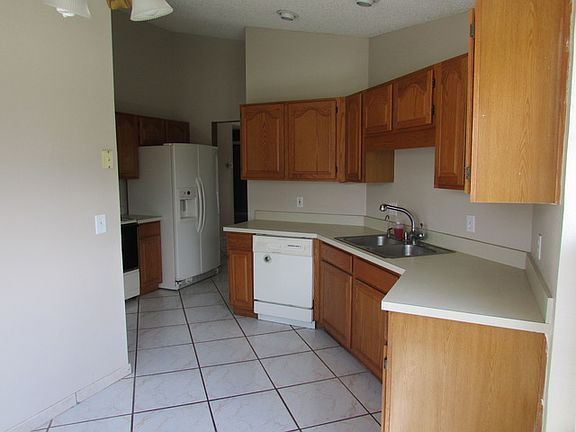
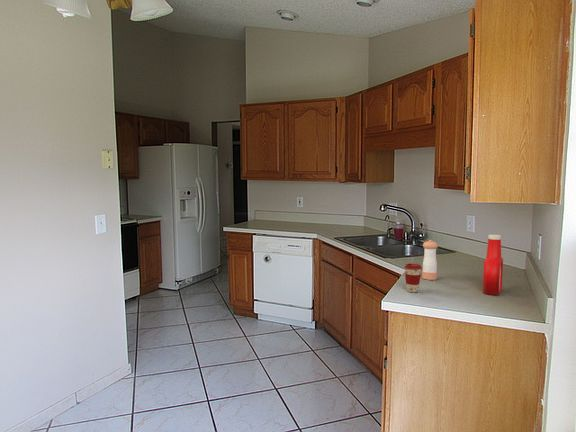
+ pepper shaker [421,239,439,281]
+ coffee cup [403,263,423,293]
+ soap bottle [482,233,504,296]
